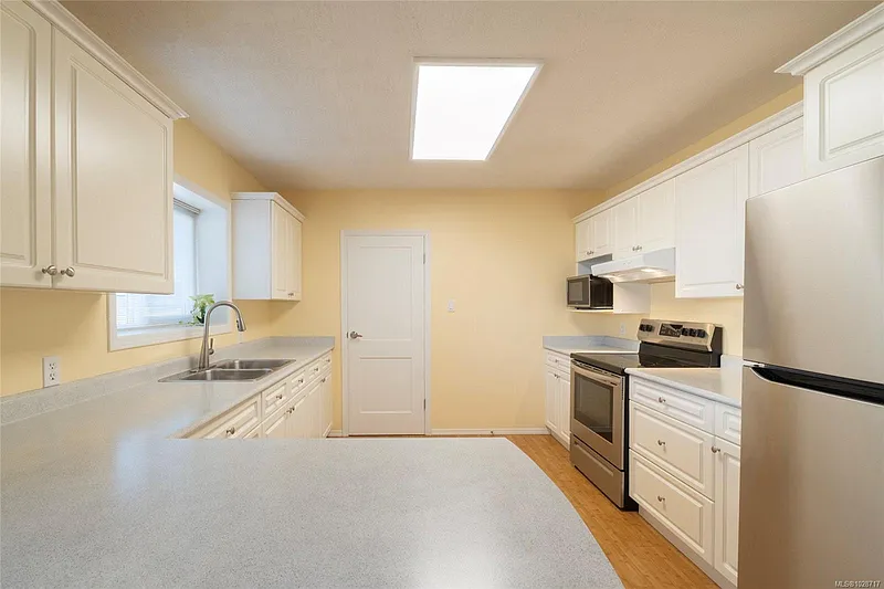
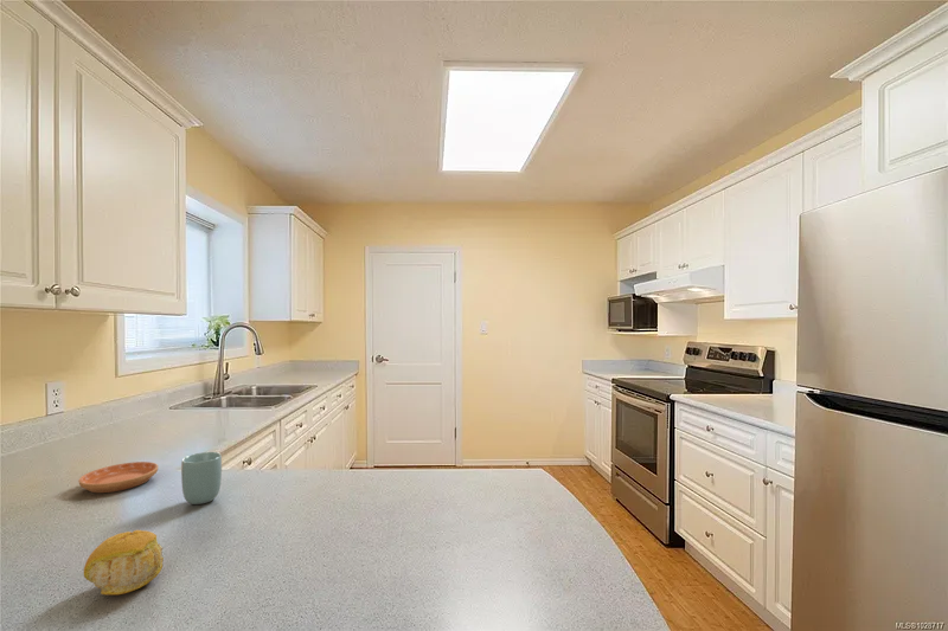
+ fruit [83,529,165,597]
+ saucer [77,461,159,494]
+ cup [180,451,223,506]
